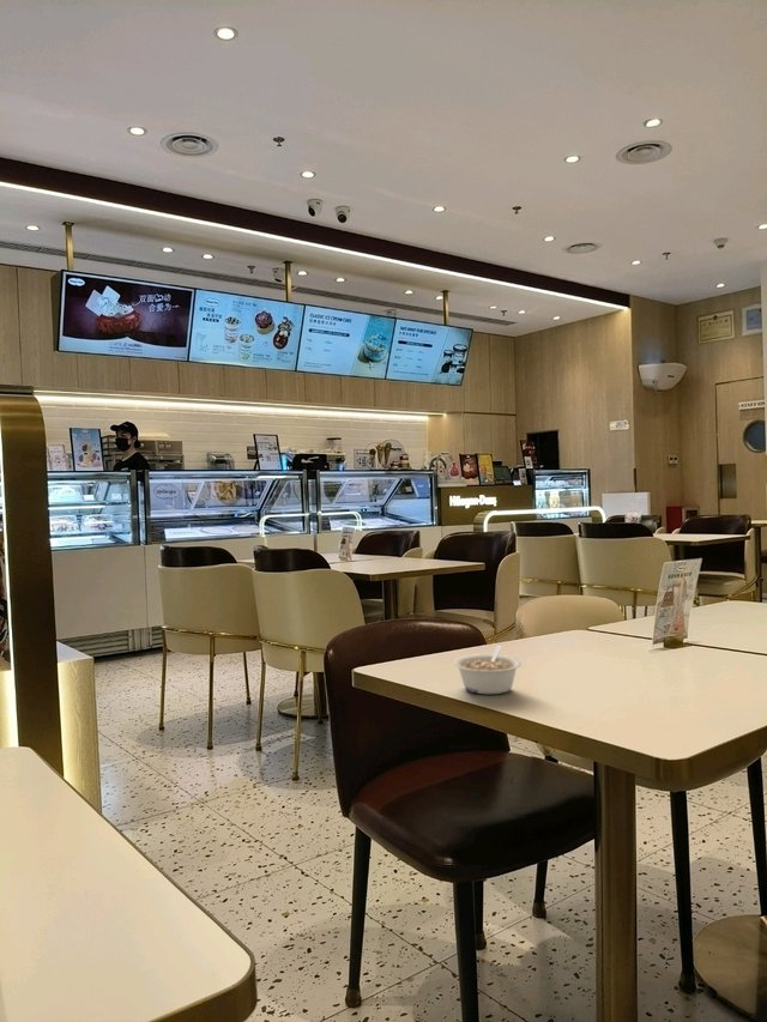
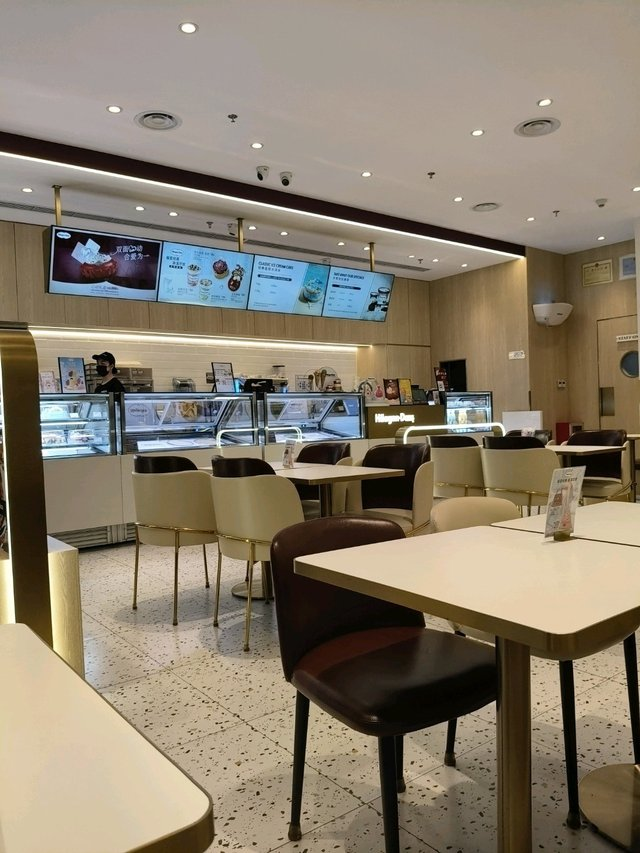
- legume [453,646,523,695]
